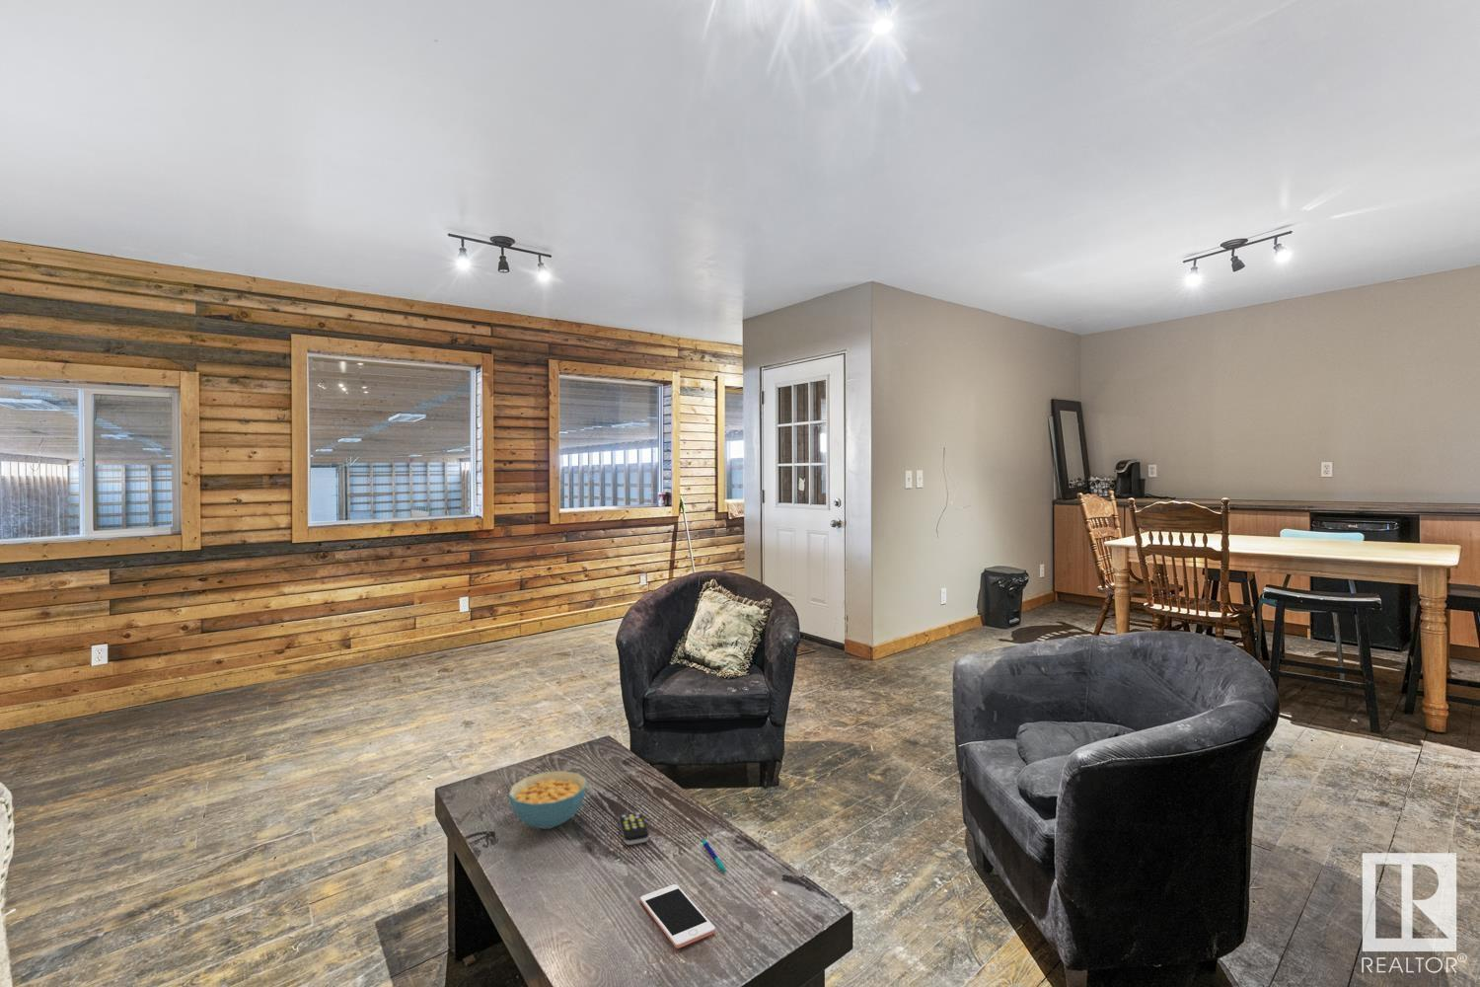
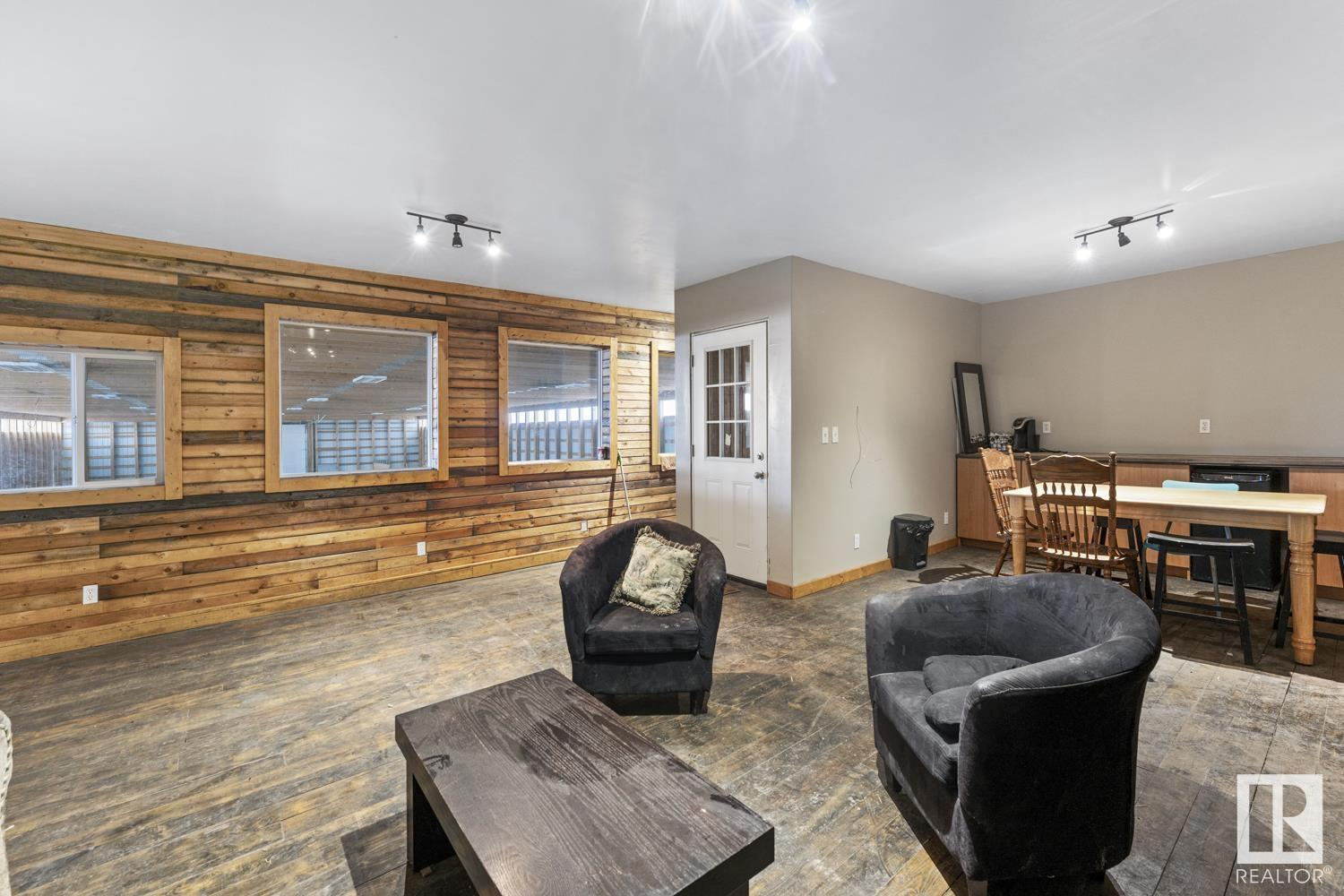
- remote control [619,812,650,846]
- pen [700,838,727,874]
- cereal bowl [508,770,587,831]
- cell phone [640,883,716,950]
